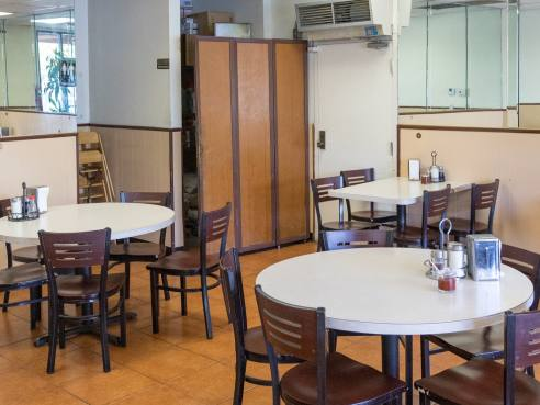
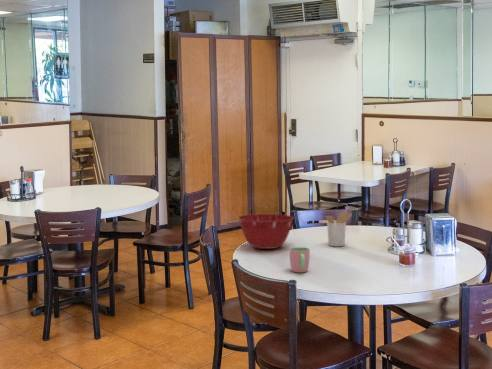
+ cup [289,246,311,273]
+ mixing bowl [237,213,295,250]
+ utensil holder [325,209,353,247]
